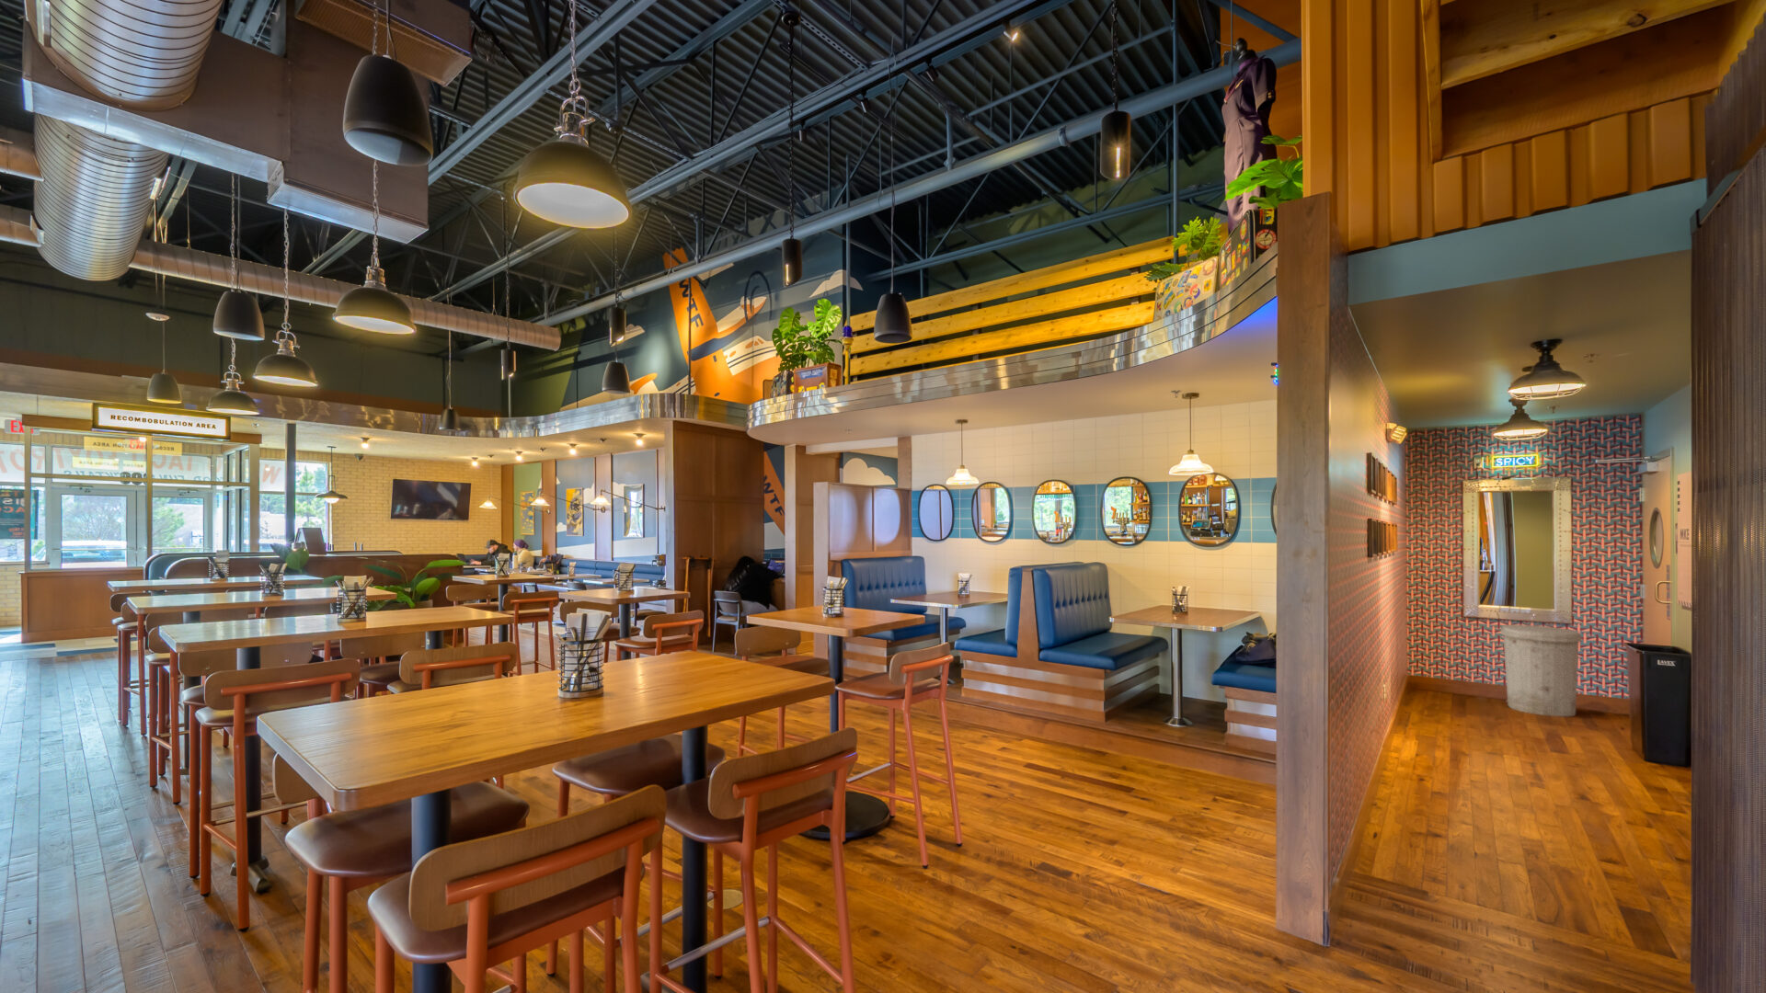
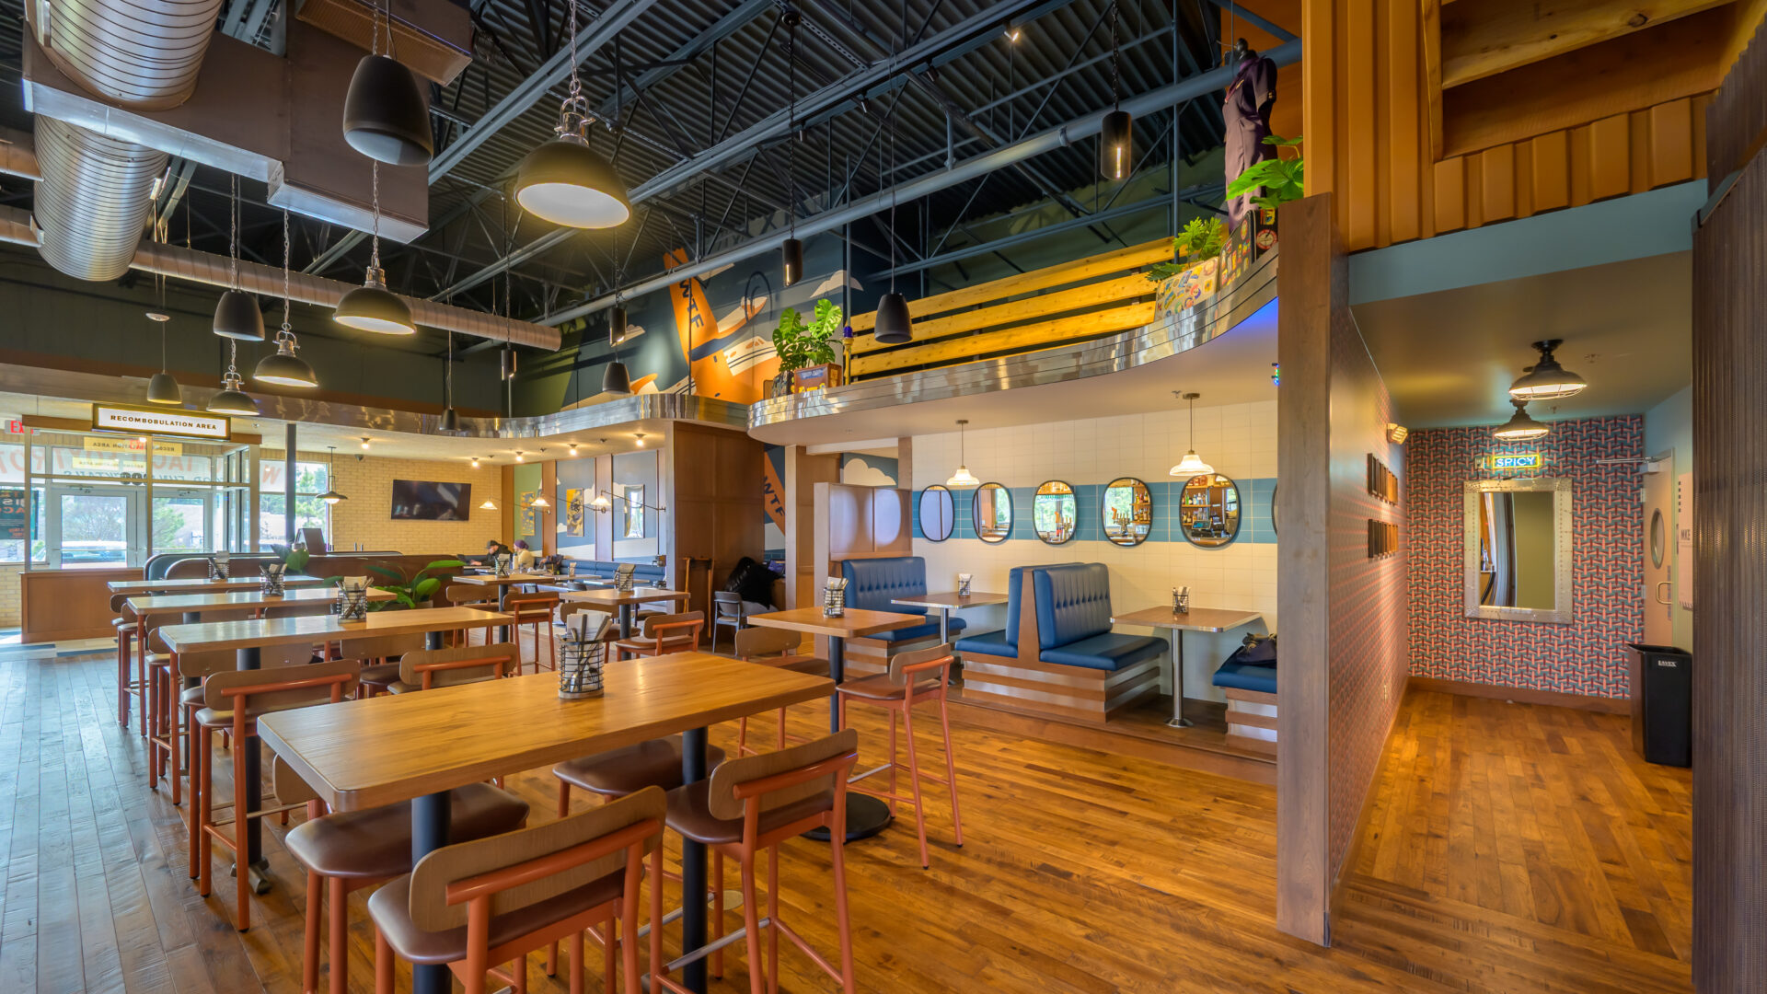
- trash can [1499,623,1583,717]
